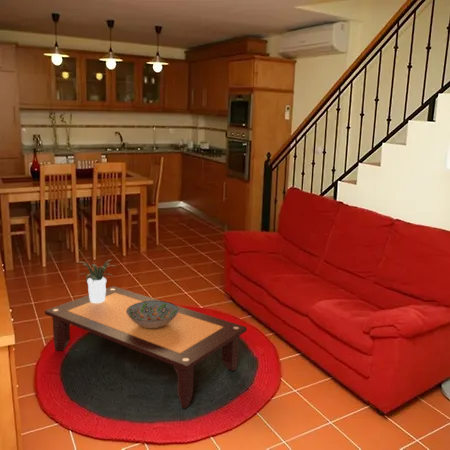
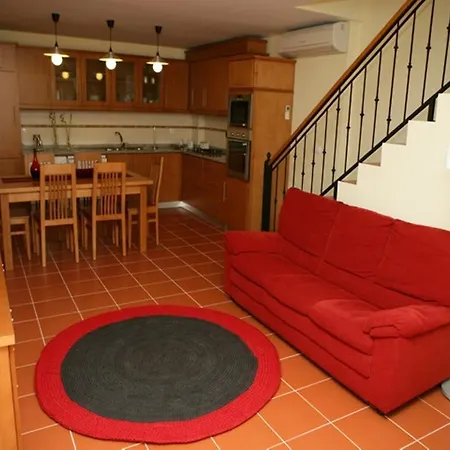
- decorative bowl [126,300,179,328]
- coffee table [44,285,248,409]
- potted plant [73,259,120,303]
